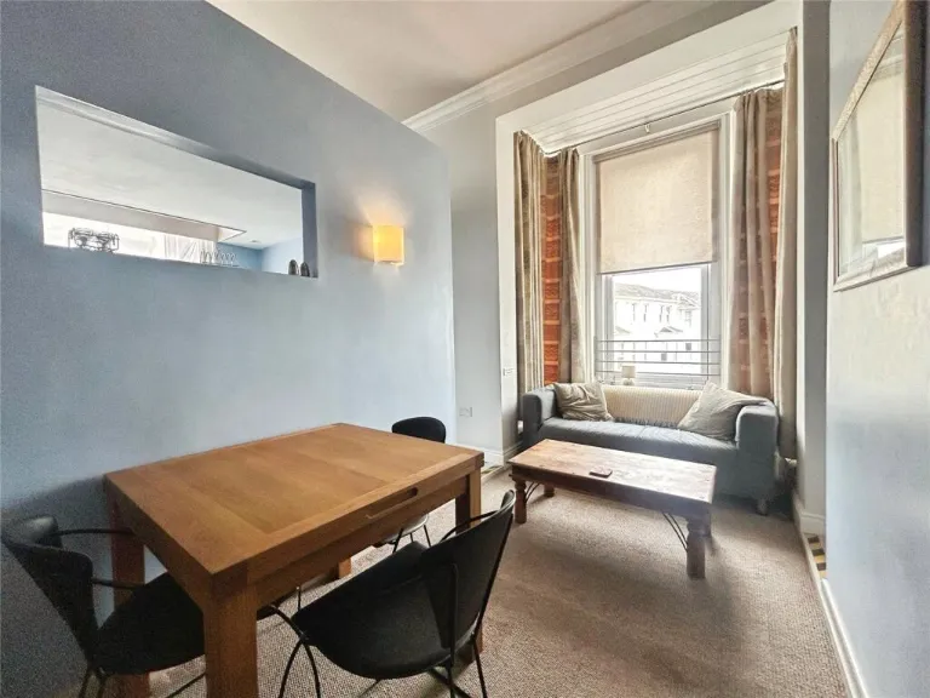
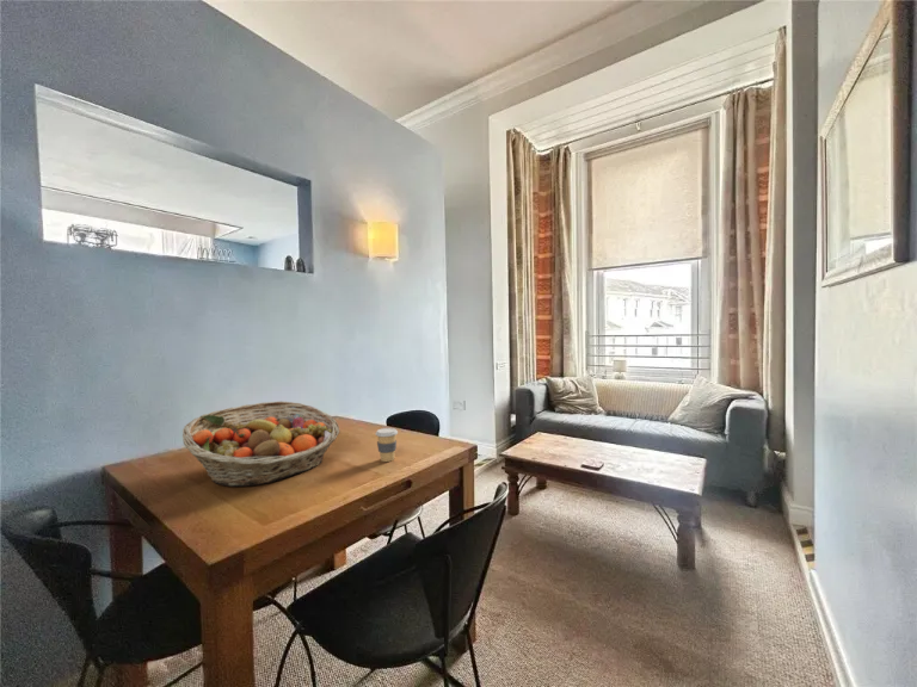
+ coffee cup [375,427,399,463]
+ fruit basket [181,400,340,488]
